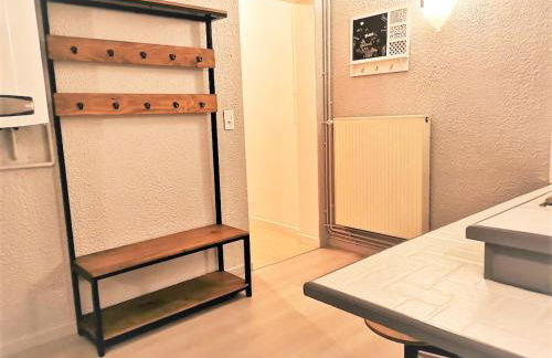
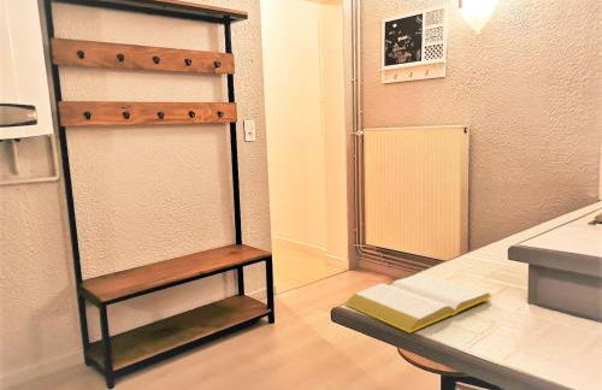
+ notepad [343,272,494,335]
